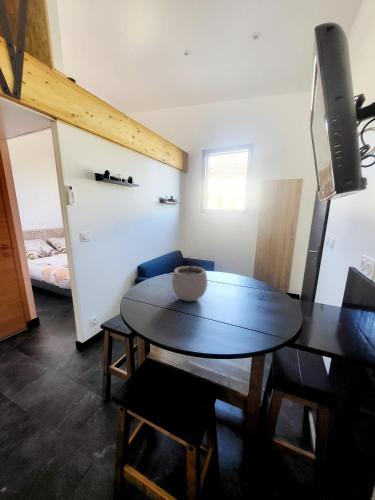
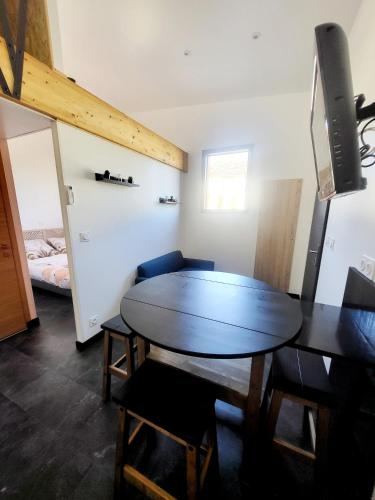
- plant pot [171,257,208,302]
